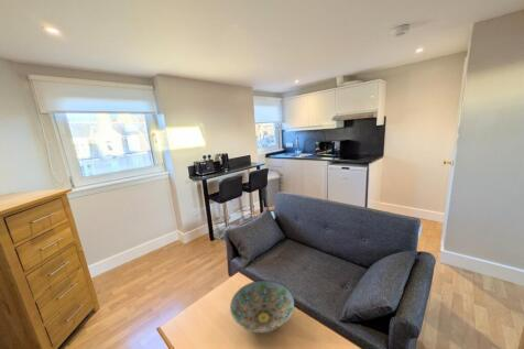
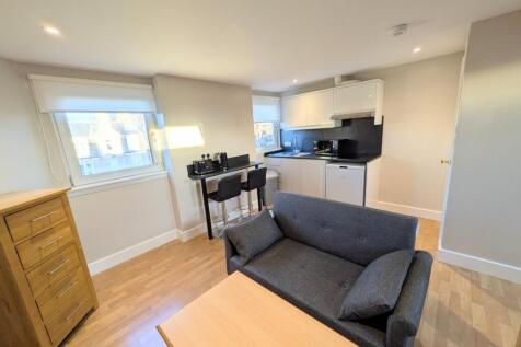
- decorative bowl [229,279,295,334]
